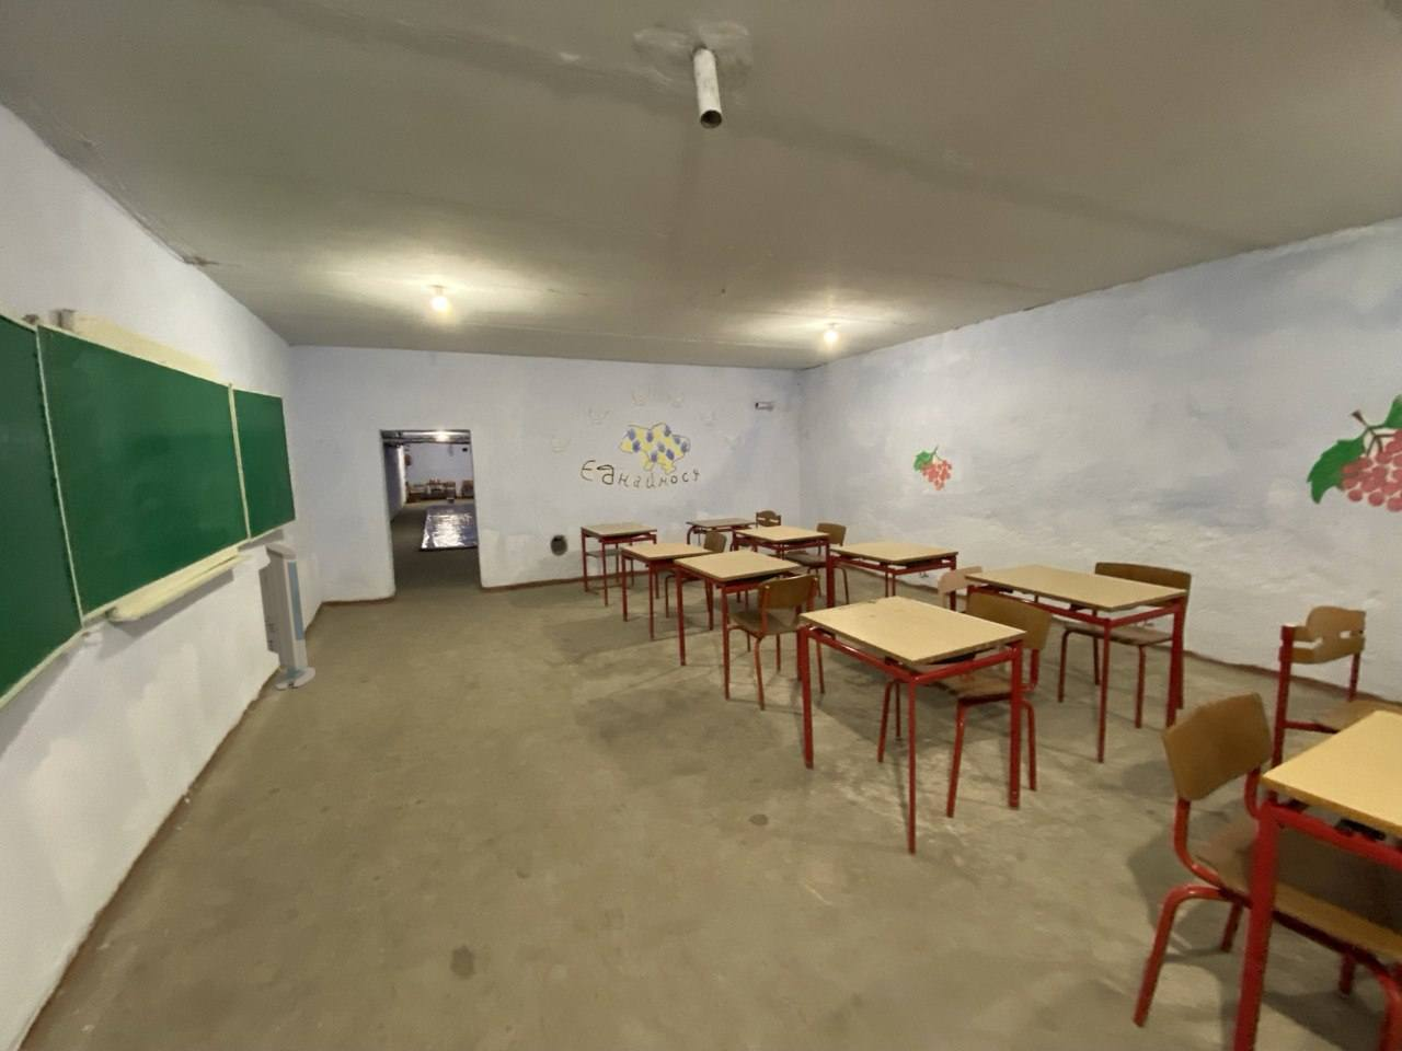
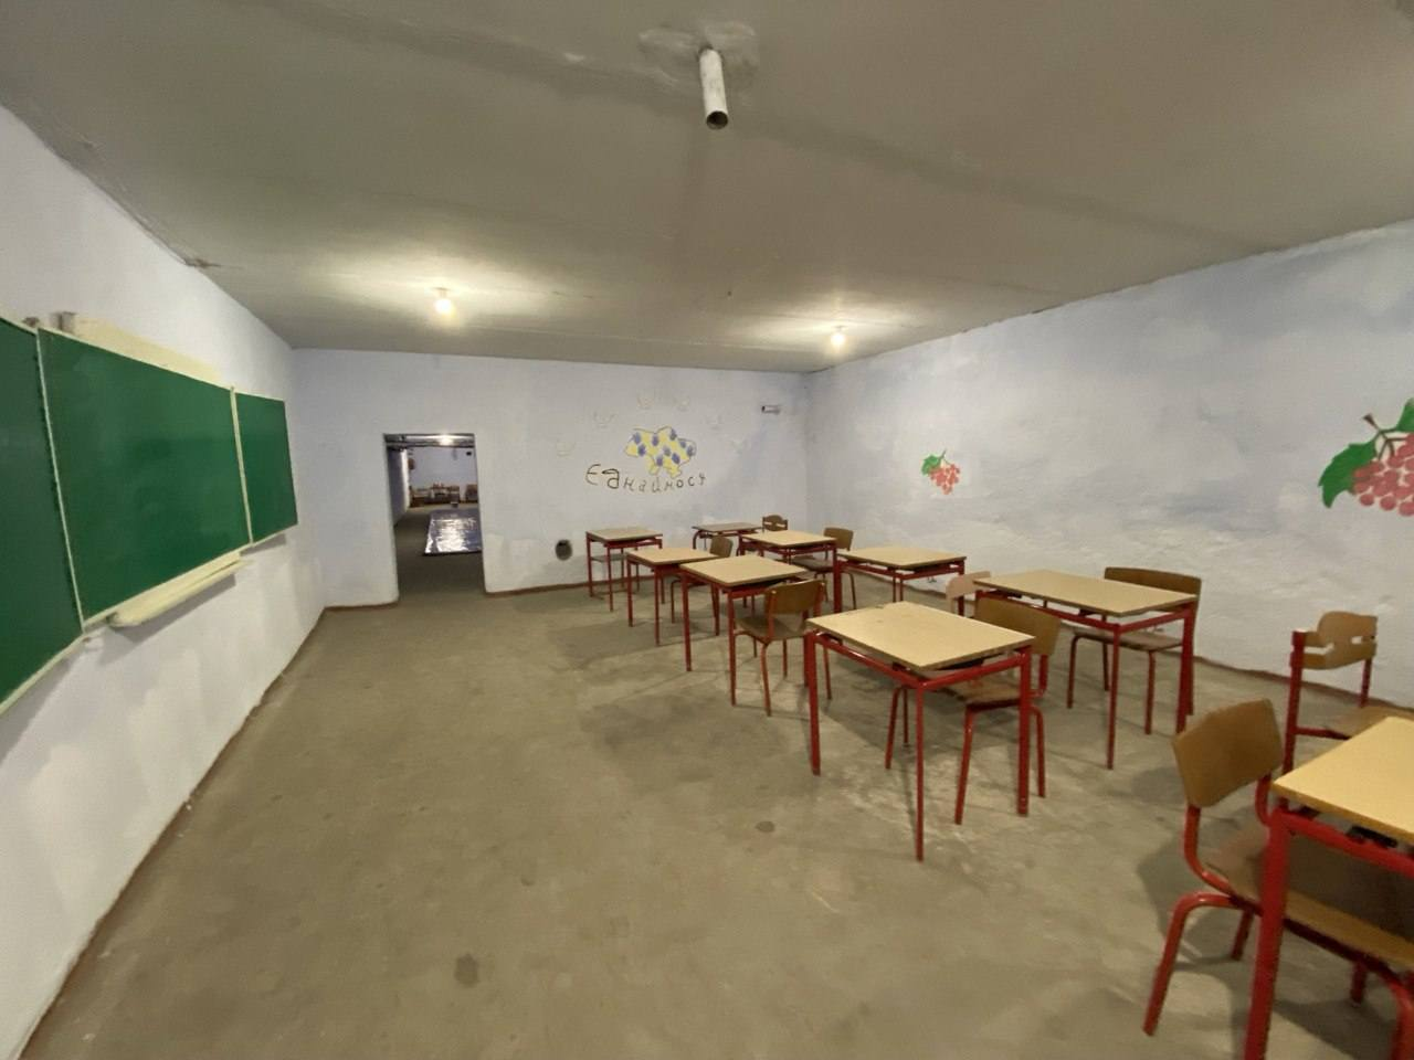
- air purifier [257,542,317,691]
